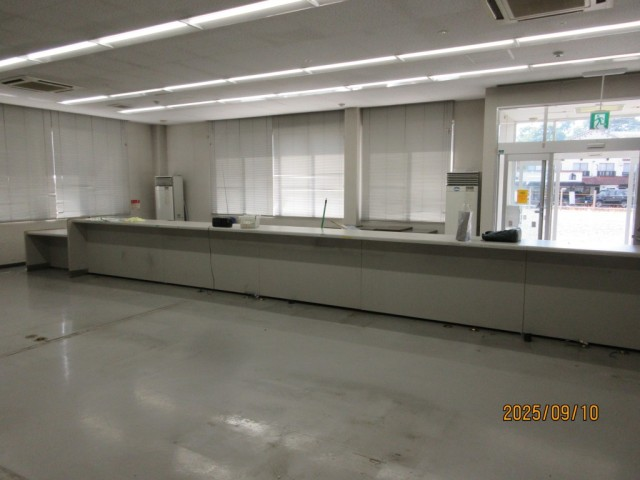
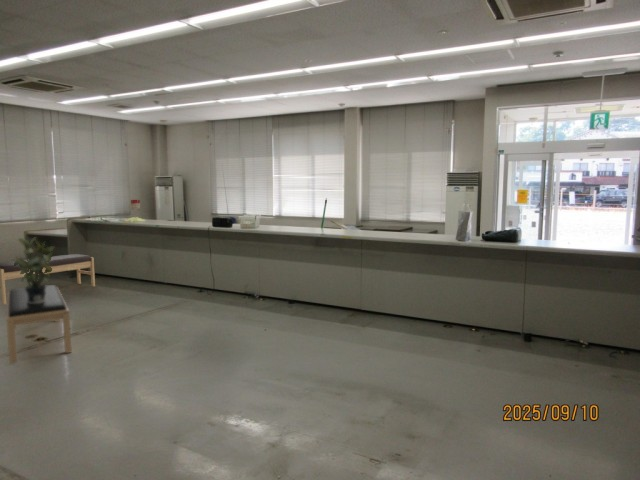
+ bench [5,284,73,364]
+ potted plant [14,236,56,304]
+ bench [0,253,96,305]
